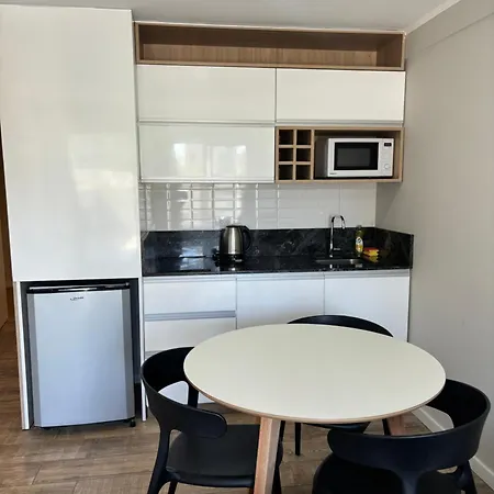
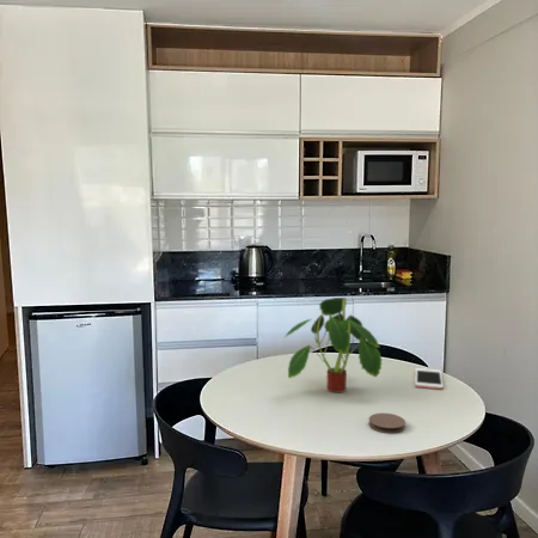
+ plant [283,296,383,393]
+ cell phone [415,367,445,390]
+ coaster [368,411,406,434]
